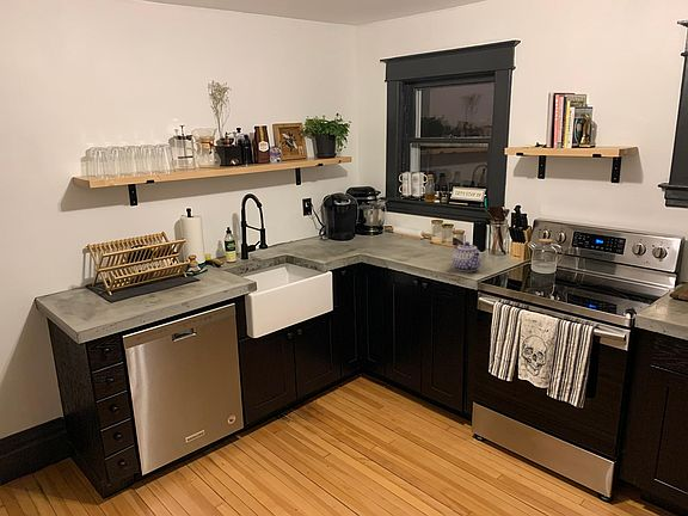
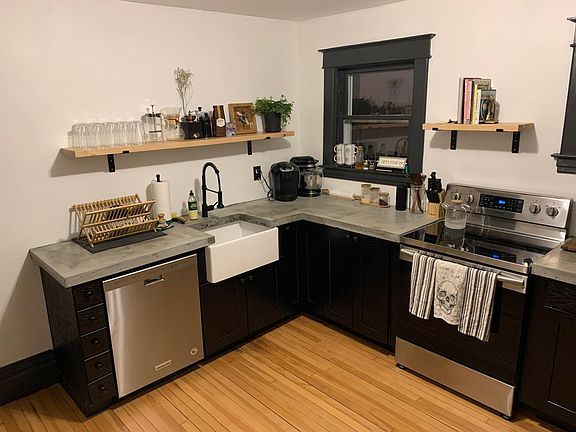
- teapot [450,240,483,272]
